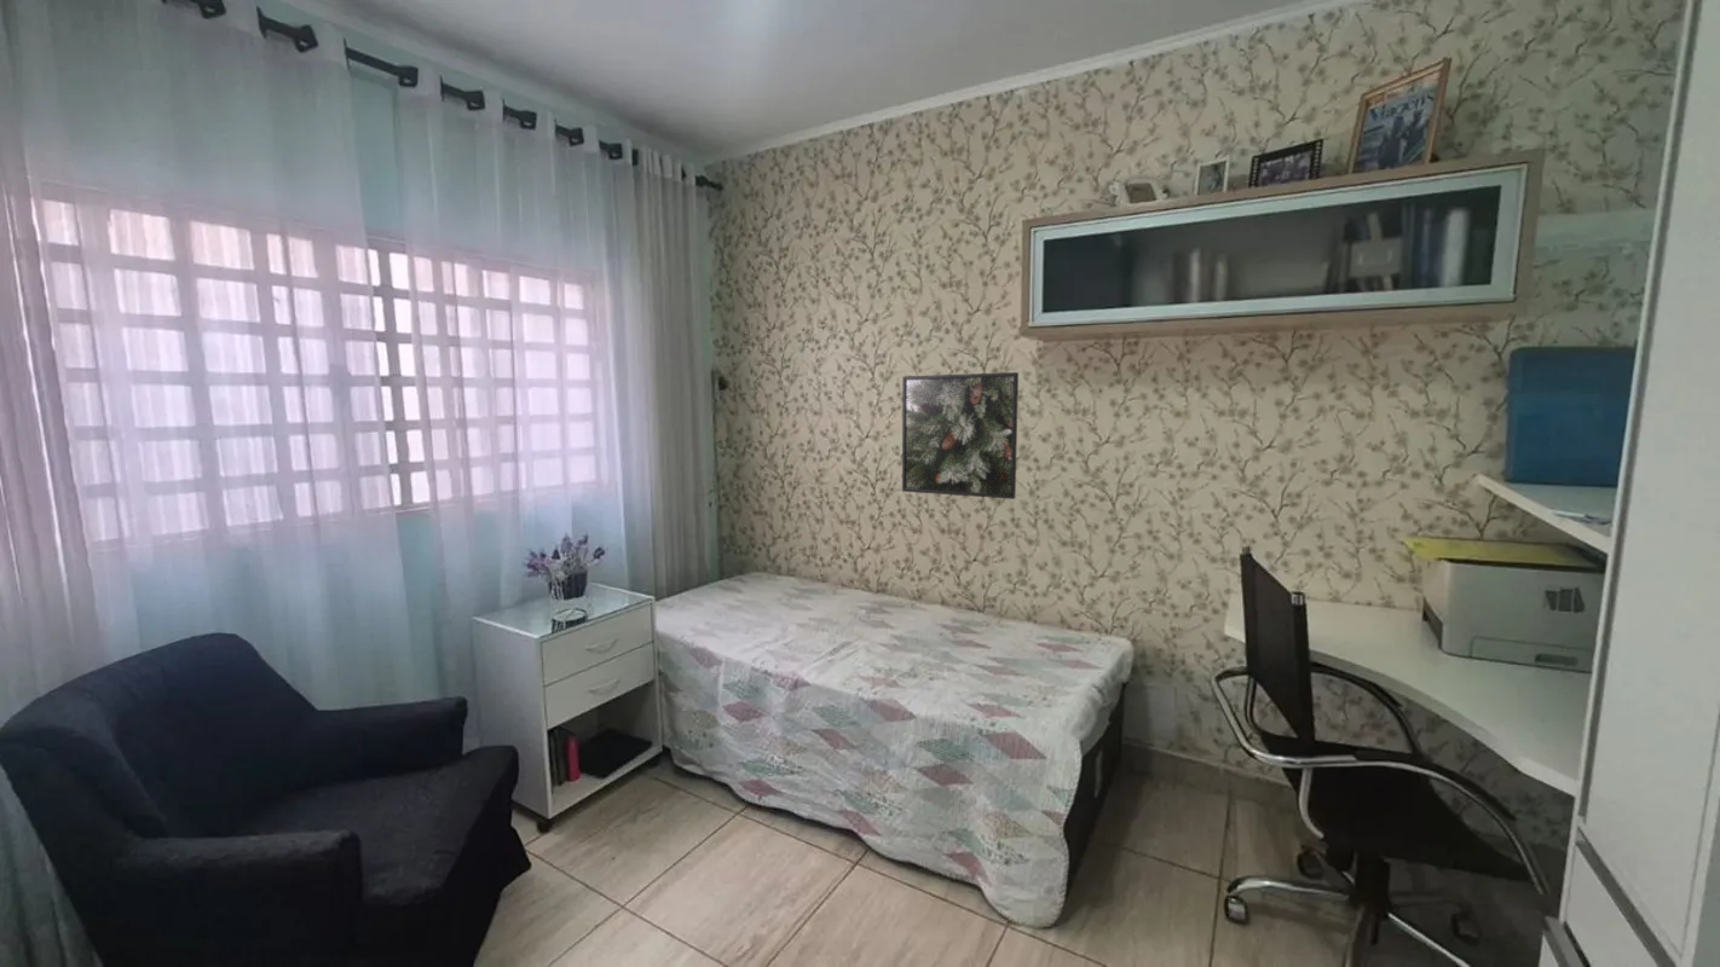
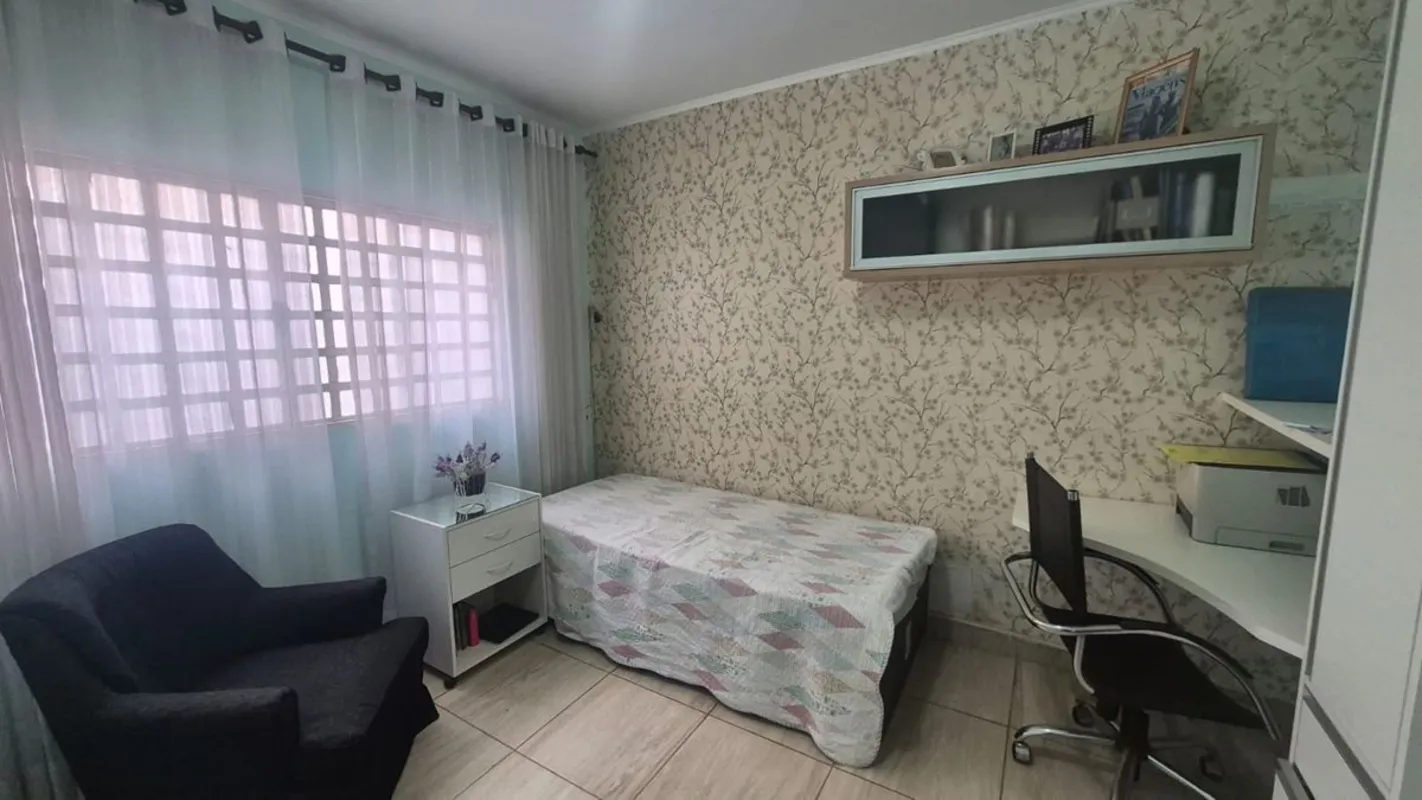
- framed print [901,371,1020,500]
